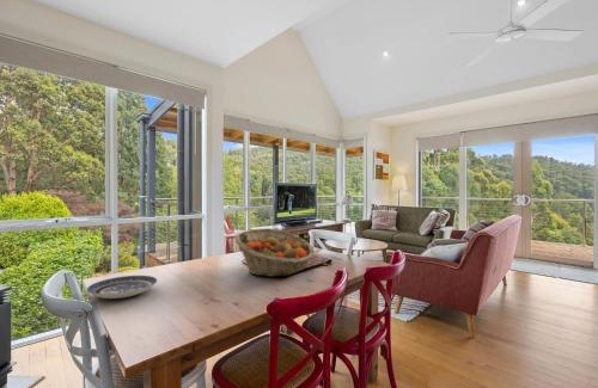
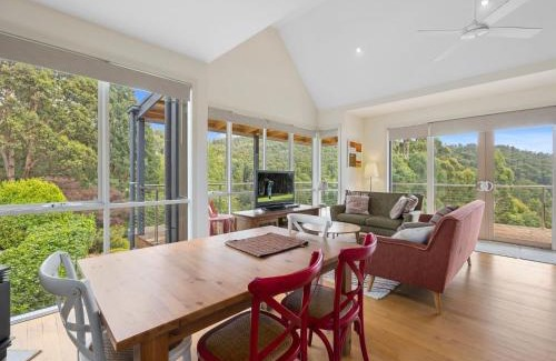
- plate [86,275,158,300]
- fruit basket [233,227,316,278]
